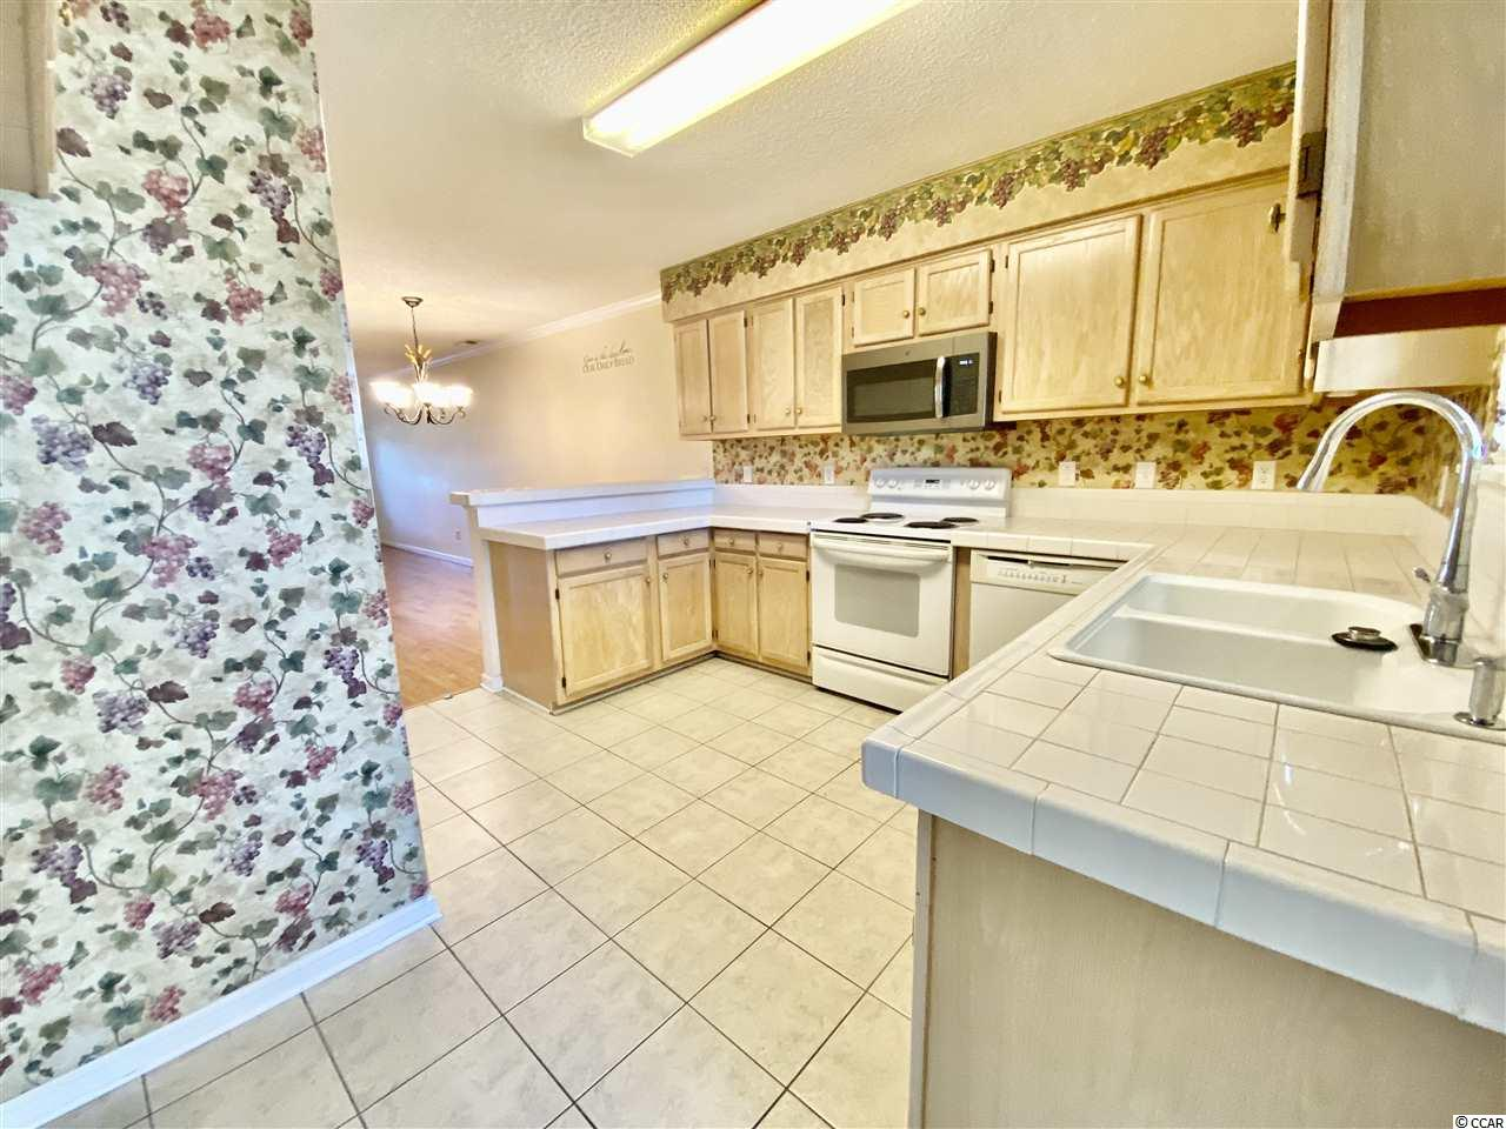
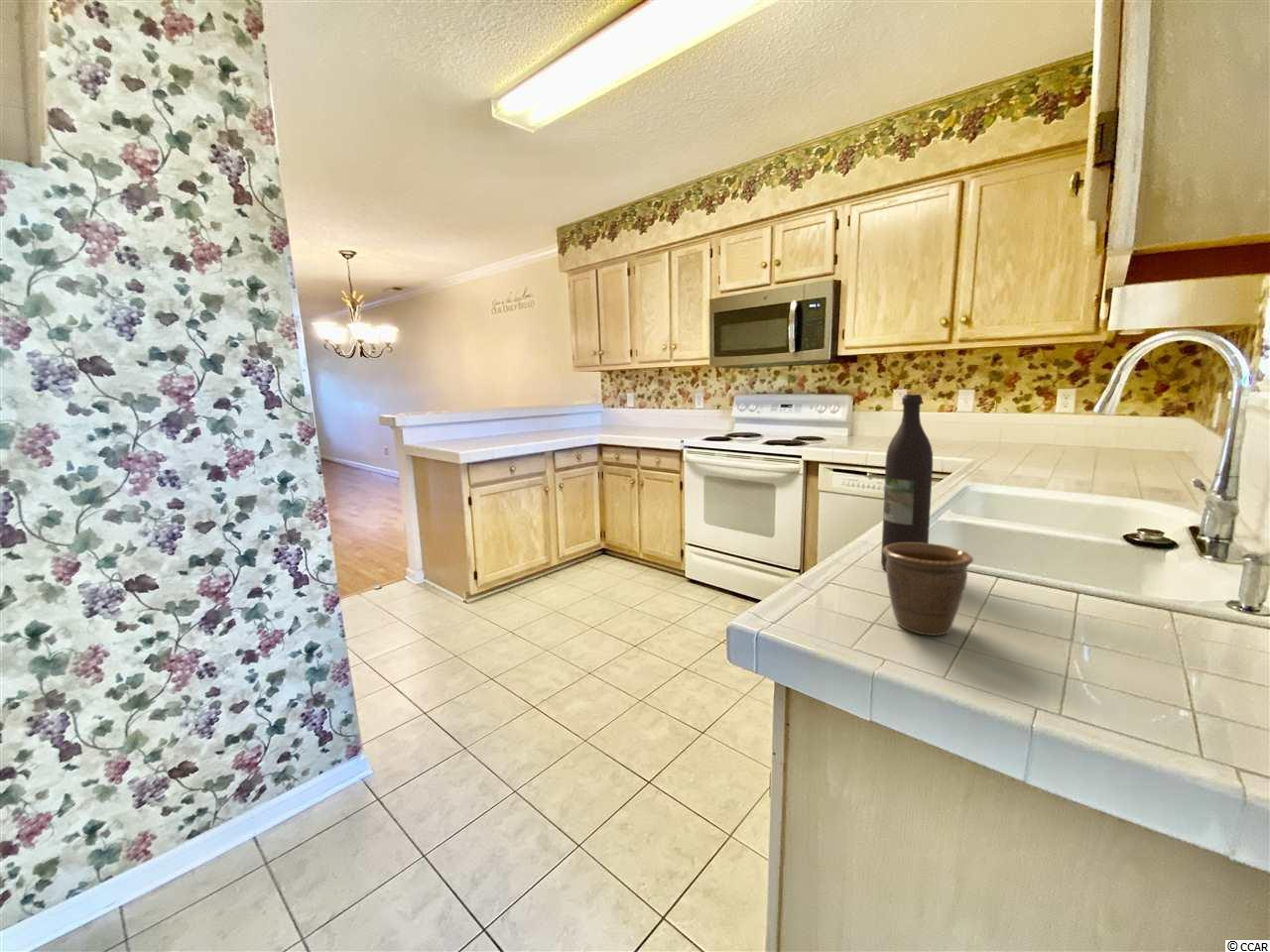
+ mug [883,542,974,637]
+ wine bottle [880,394,934,570]
